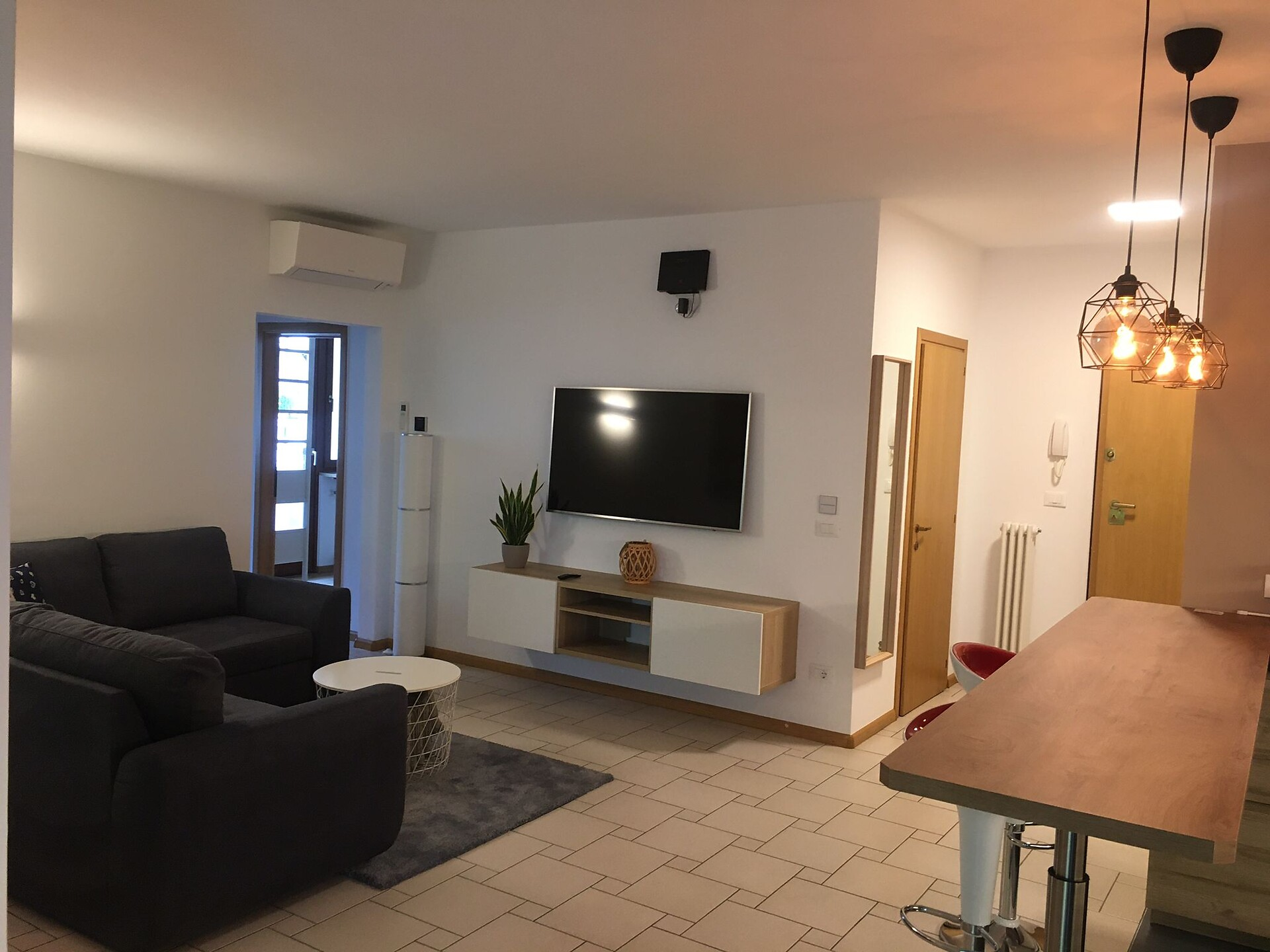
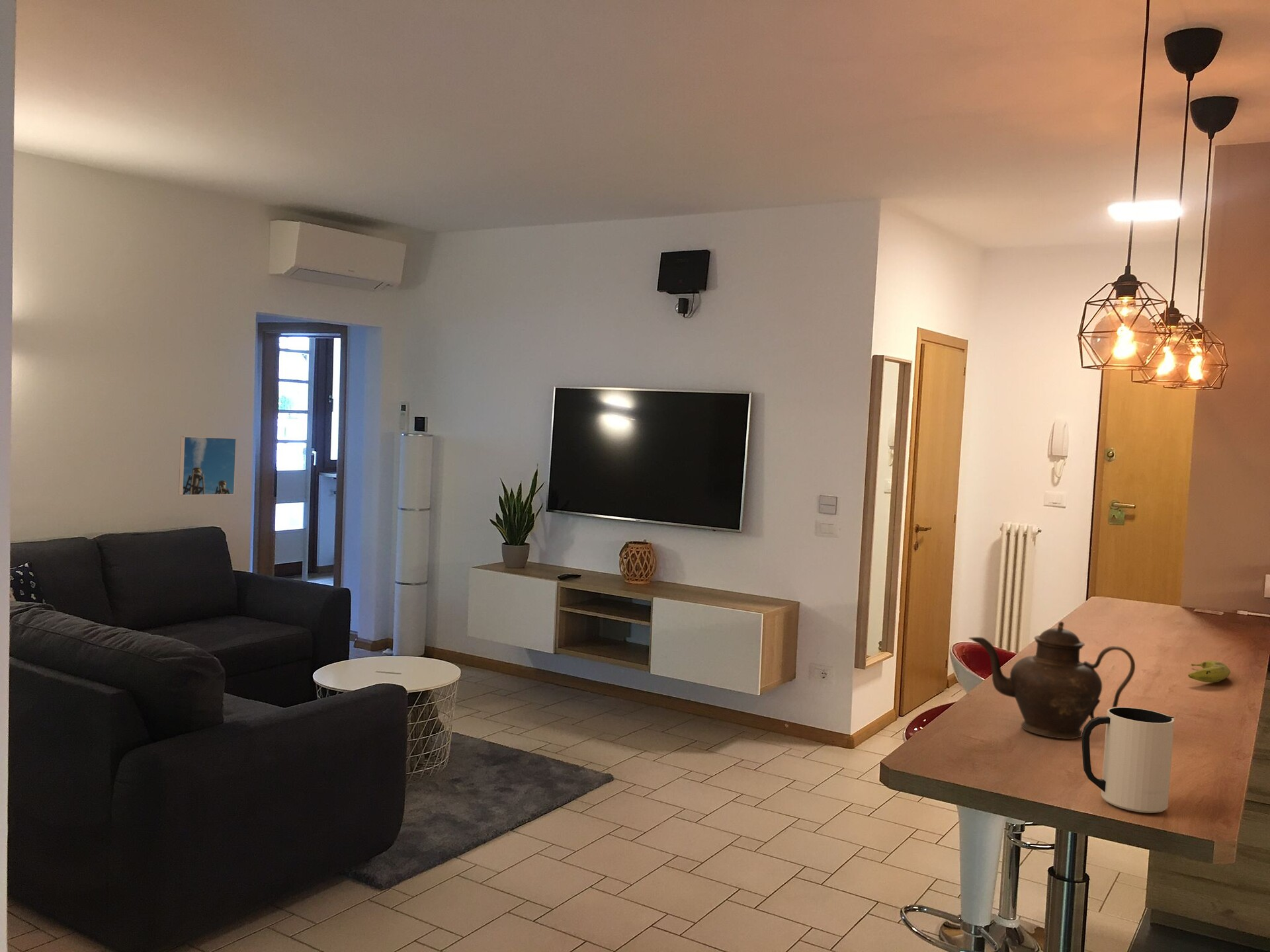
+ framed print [178,436,237,496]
+ fruit [1187,660,1231,683]
+ teapot [968,621,1136,740]
+ pitcher [1081,707,1176,814]
